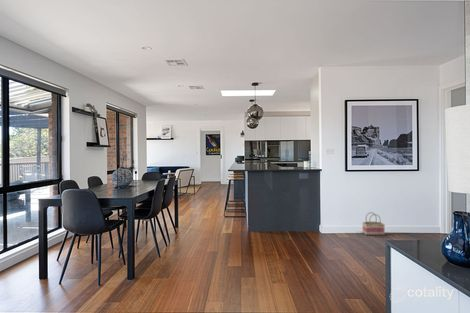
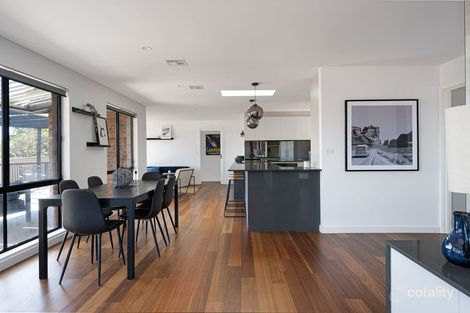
- basket [361,211,386,236]
